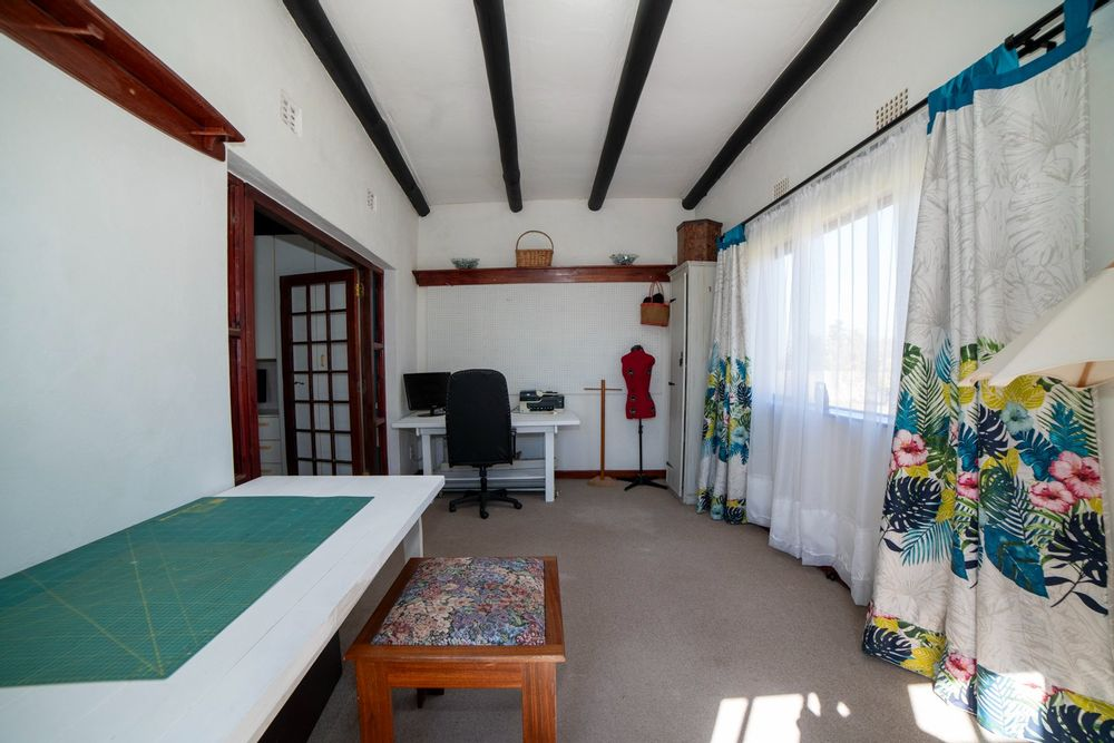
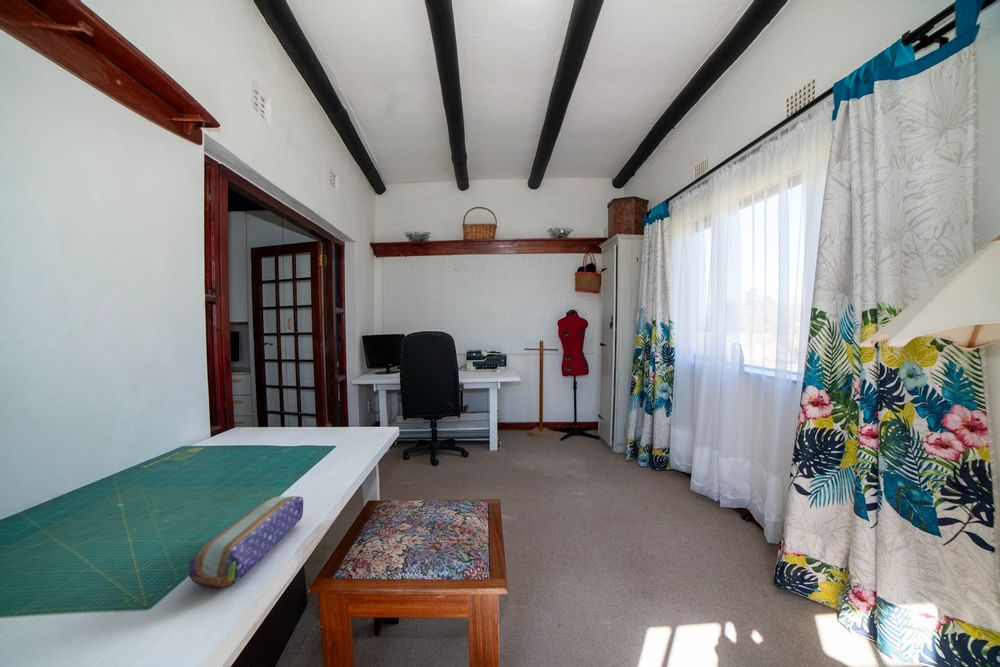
+ pencil case [188,495,304,589]
